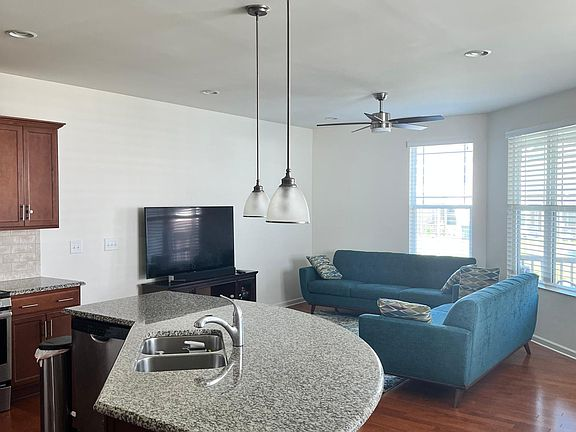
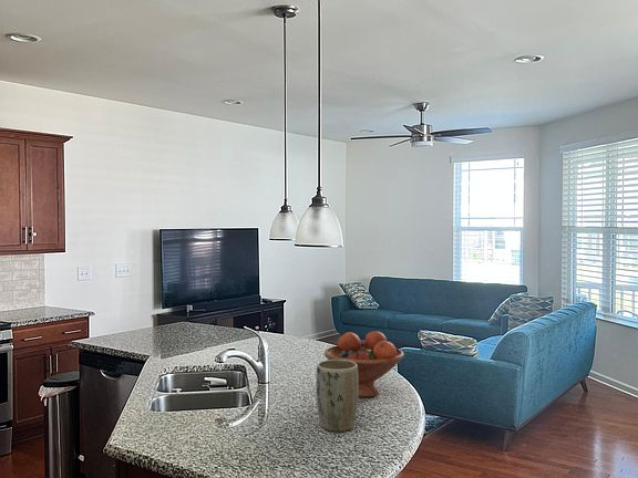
+ plant pot [315,358,359,433]
+ fruit bowl [323,330,405,398]
